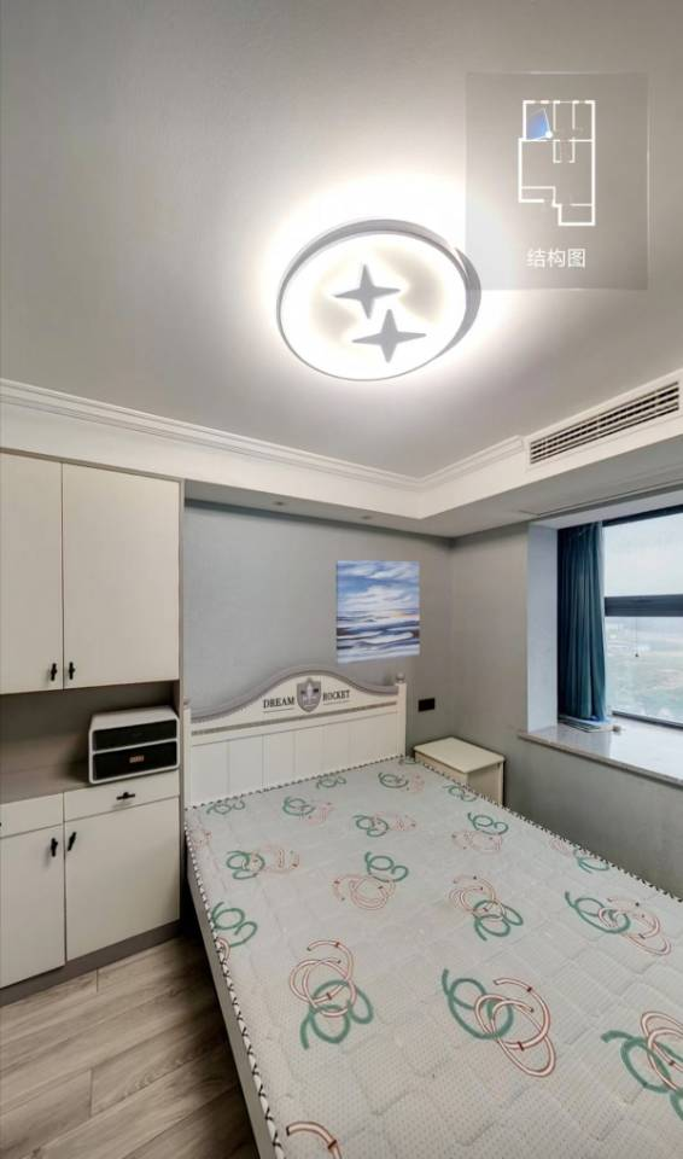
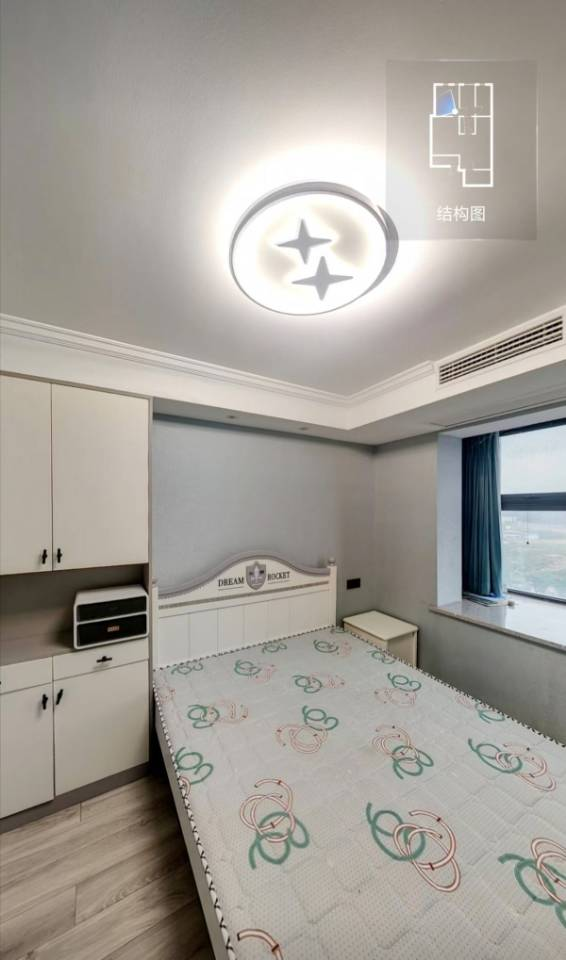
- wall art [334,559,421,666]
